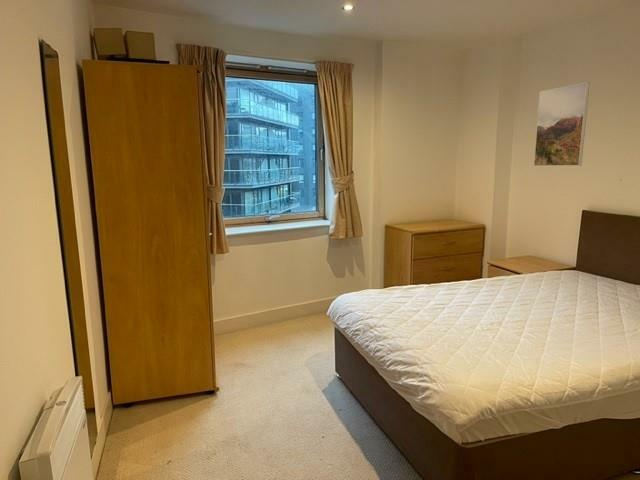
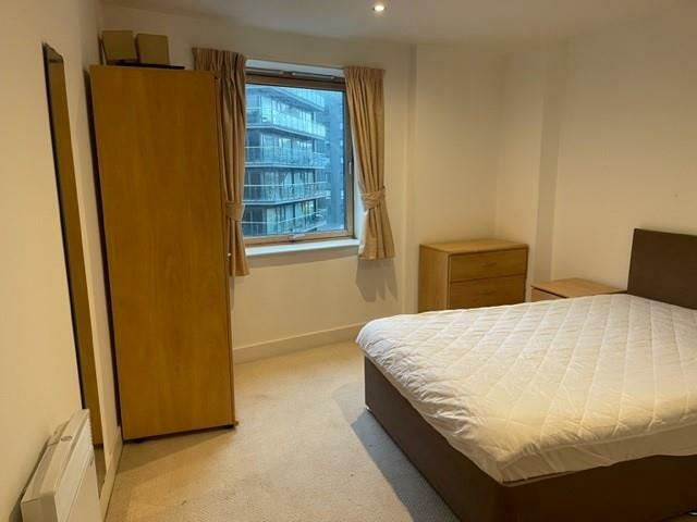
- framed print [533,82,591,167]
